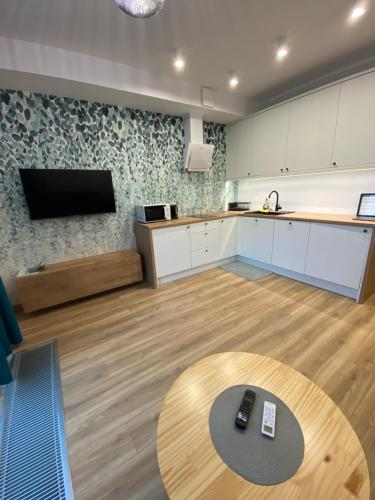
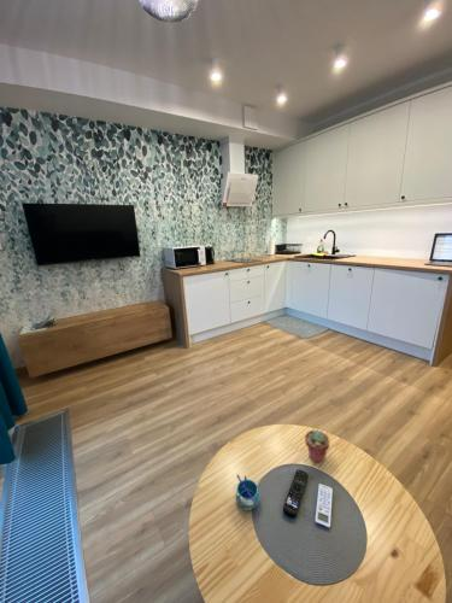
+ mug [235,473,260,511]
+ potted succulent [304,429,330,463]
